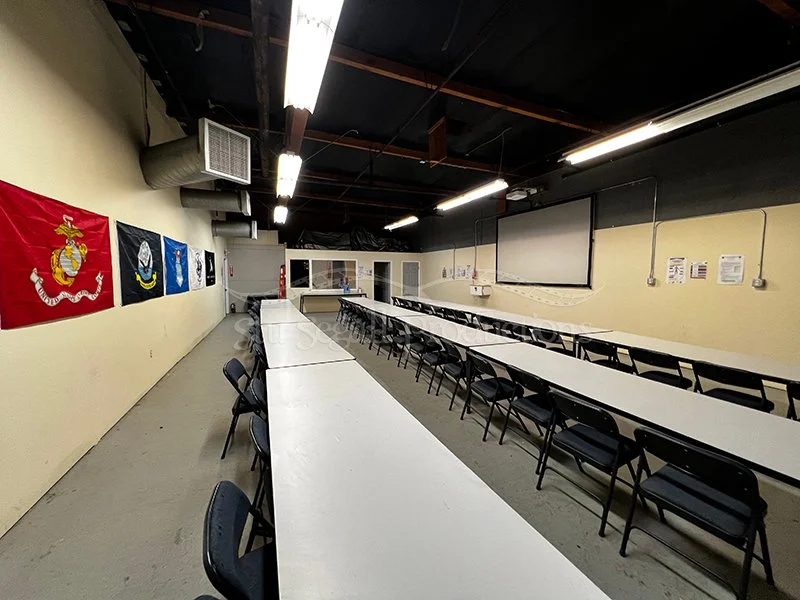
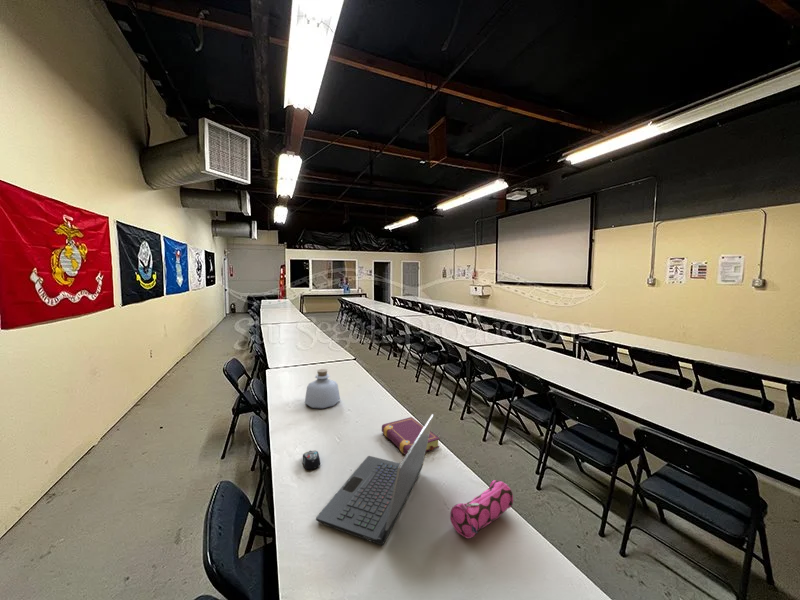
+ pencil case [449,479,514,540]
+ bottle [304,368,341,409]
+ laptop computer [315,413,435,547]
+ book [381,416,441,456]
+ computer mouse [302,449,321,470]
